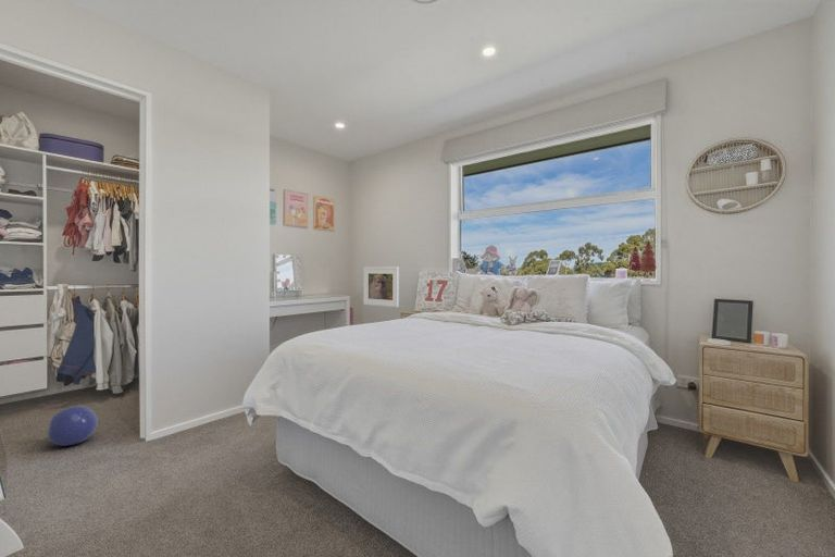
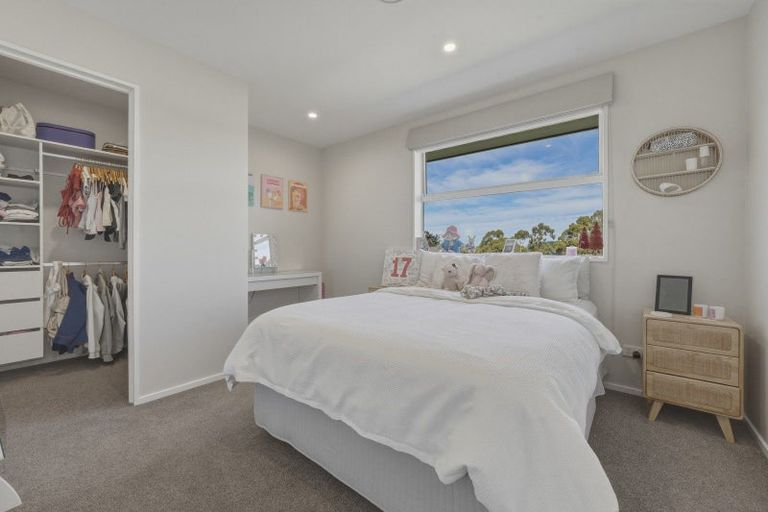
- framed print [363,267,400,308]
- ball [47,405,99,447]
